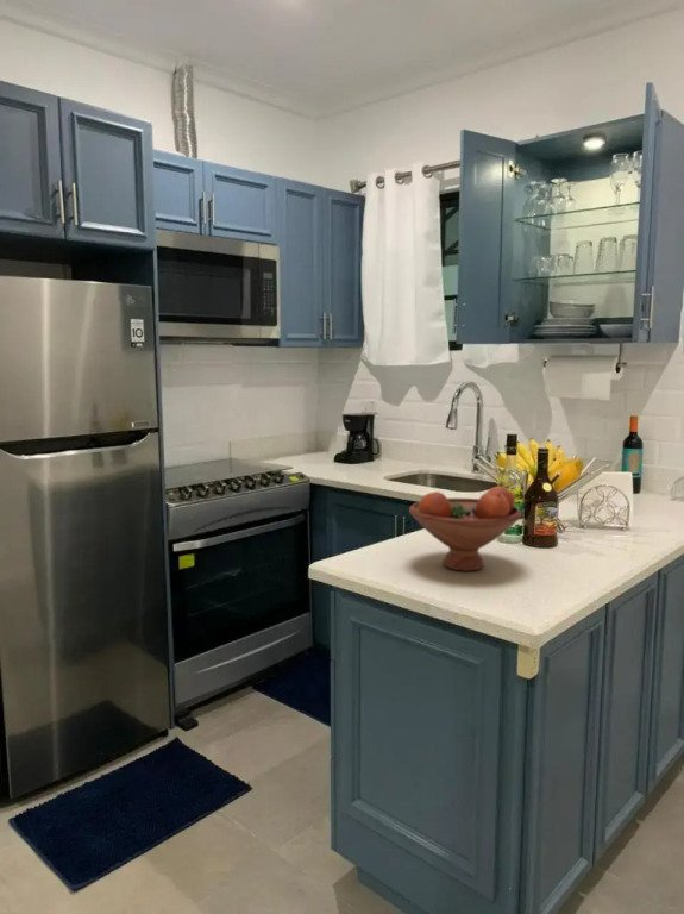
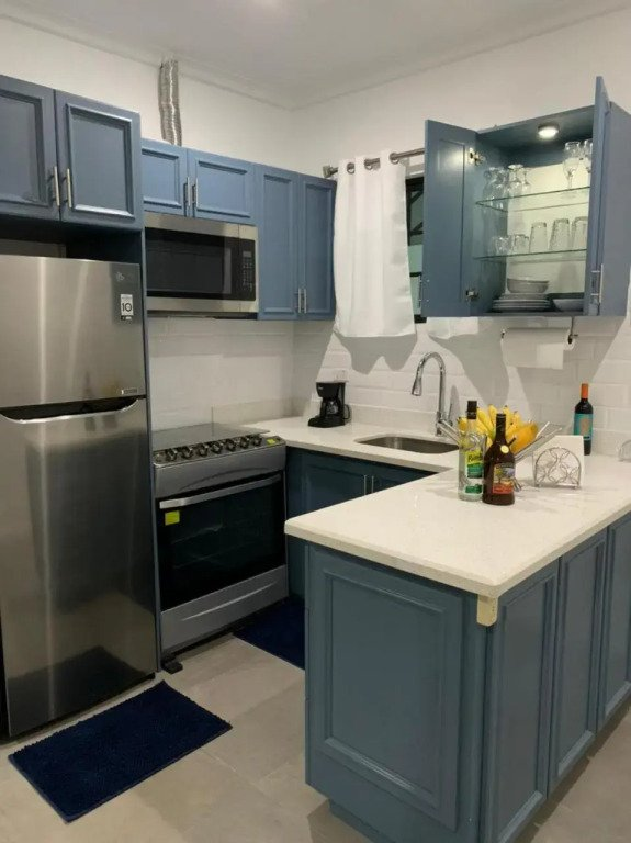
- fruit bowl [408,486,523,572]
